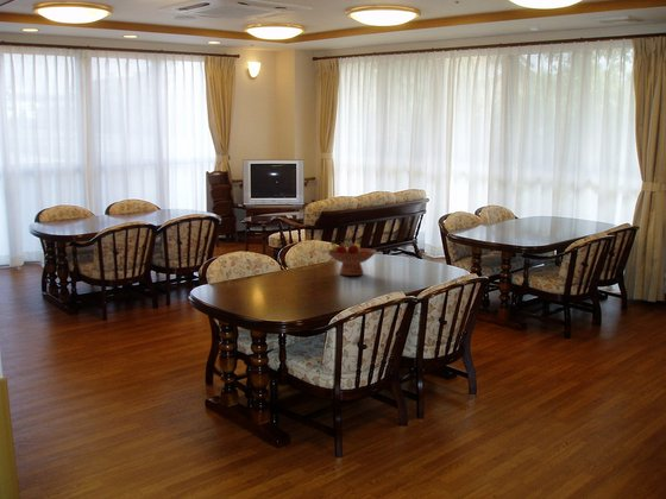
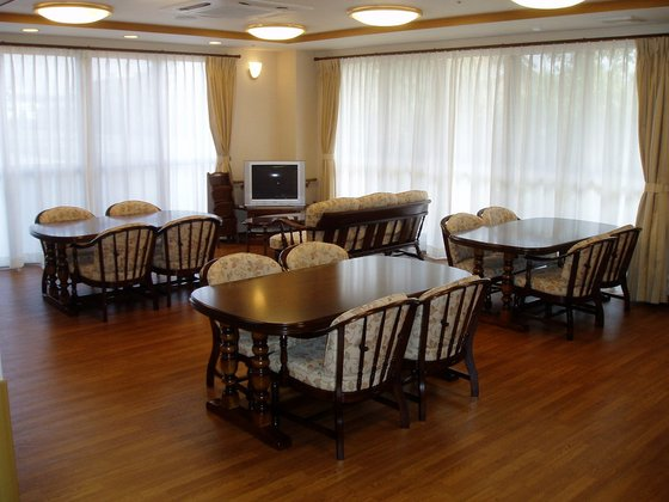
- fruit bowl [326,240,377,277]
